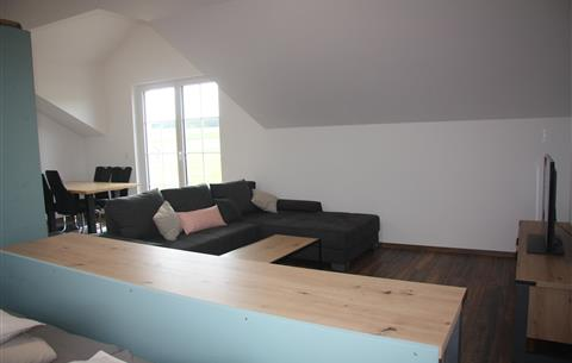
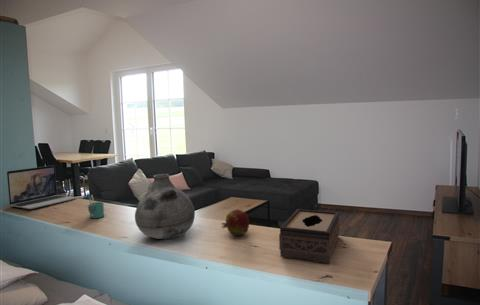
+ tissue box [278,208,340,264]
+ vase [134,173,196,240]
+ laptop [6,164,77,210]
+ fruit [220,209,250,236]
+ mug [86,192,105,219]
